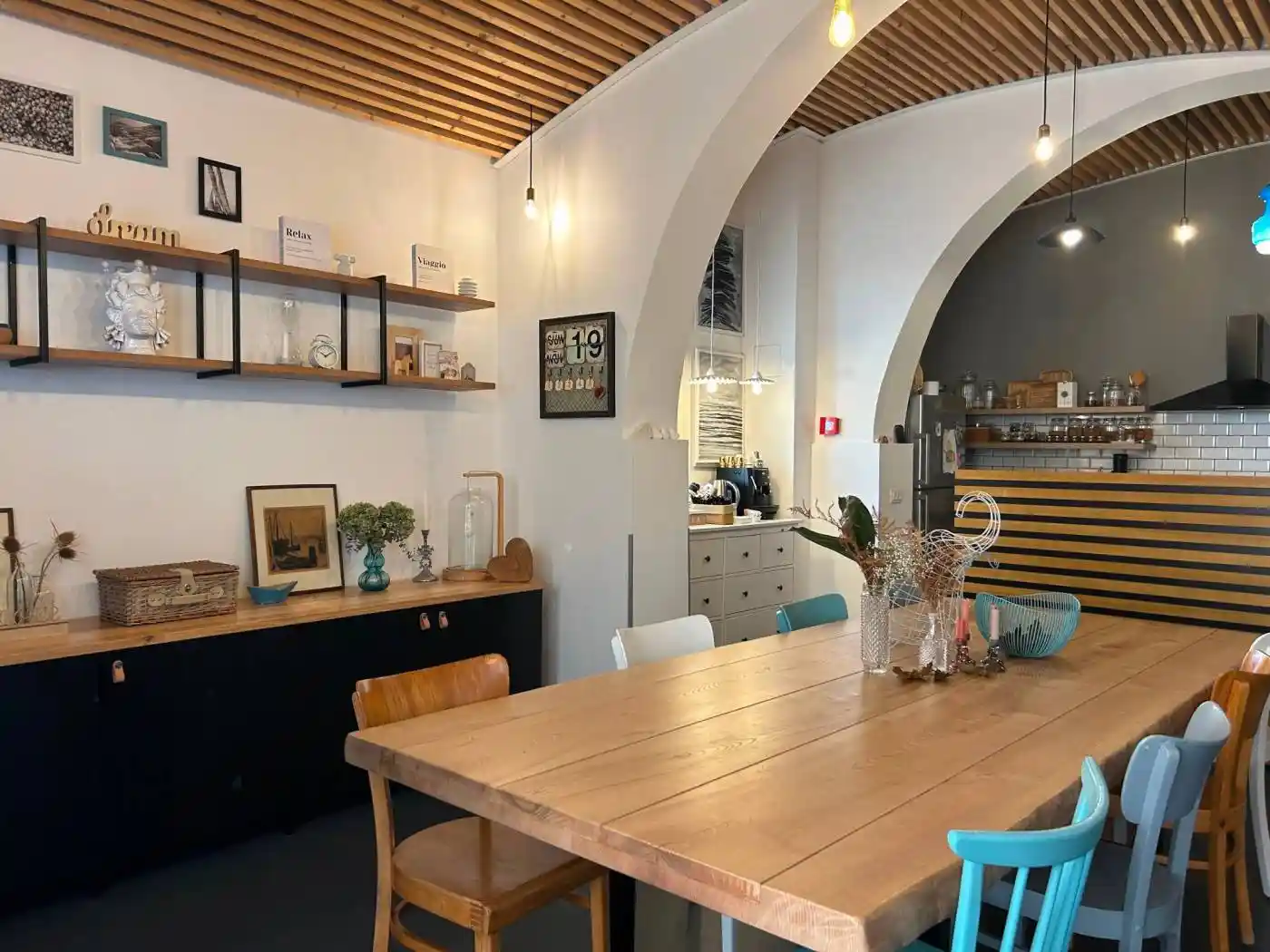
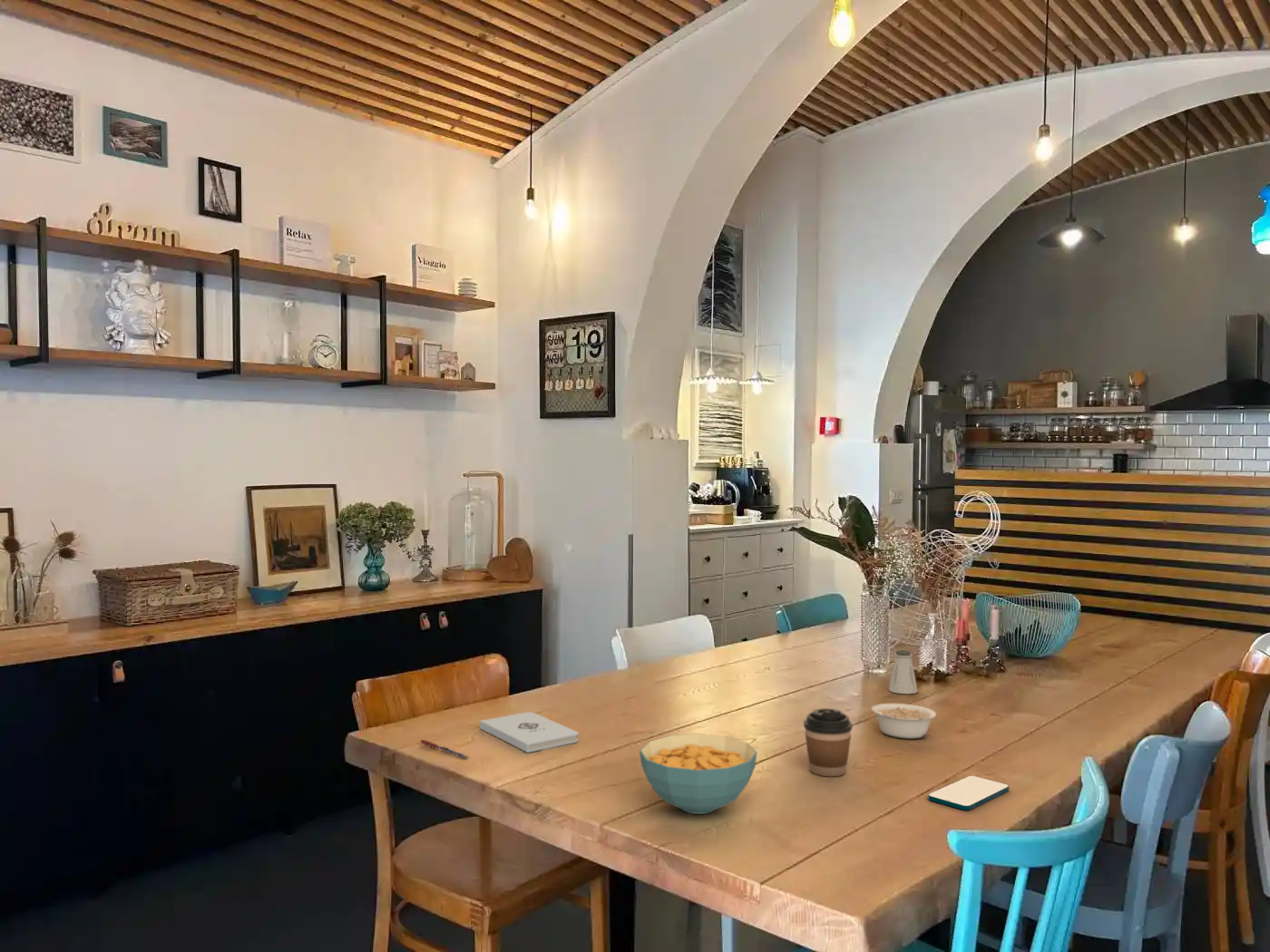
+ smartphone [927,775,1010,811]
+ notepad [479,711,580,753]
+ coffee cup [803,707,854,777]
+ saltshaker [887,649,919,695]
+ legume [871,703,937,740]
+ pen [419,739,470,759]
+ cereal bowl [639,733,758,815]
